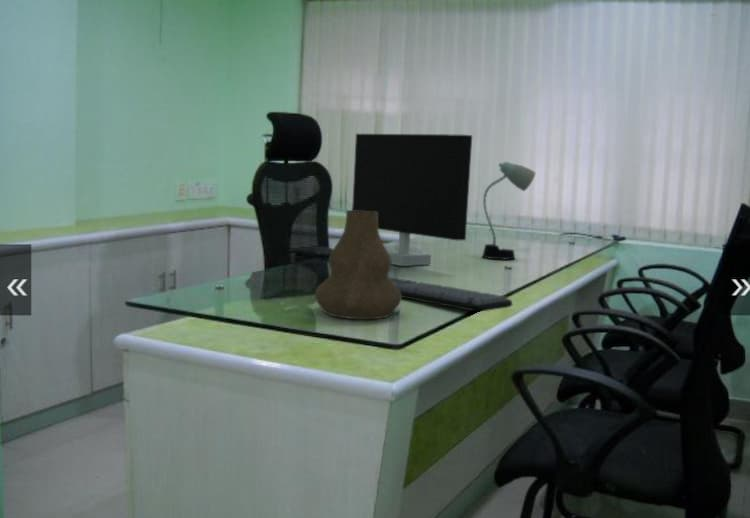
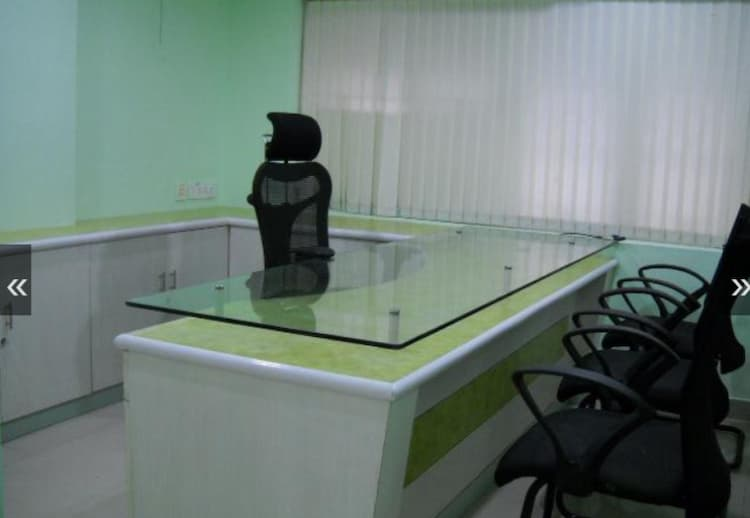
- monitor [351,133,473,267]
- vase [314,209,403,320]
- keyboard [388,276,514,312]
- desk lamp [481,161,537,260]
